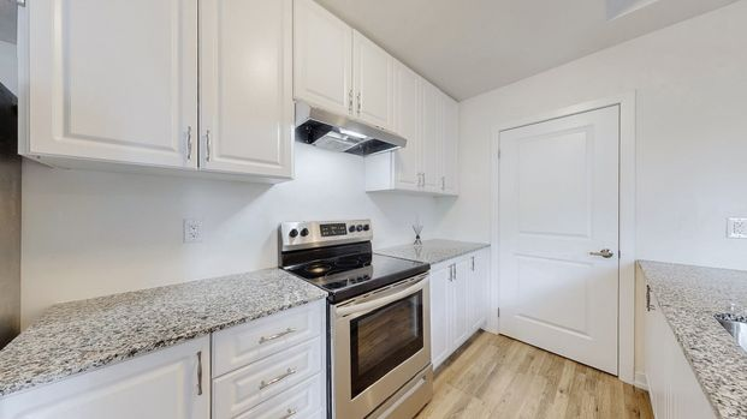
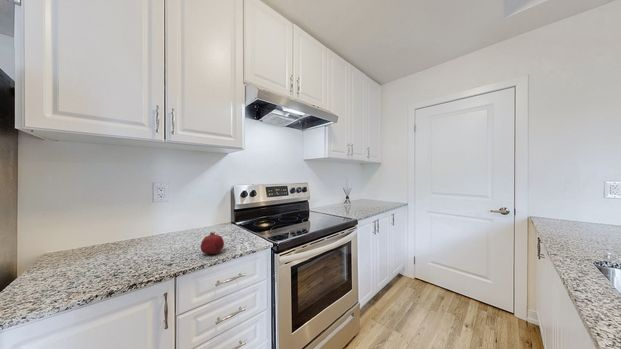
+ fruit [200,231,225,255]
